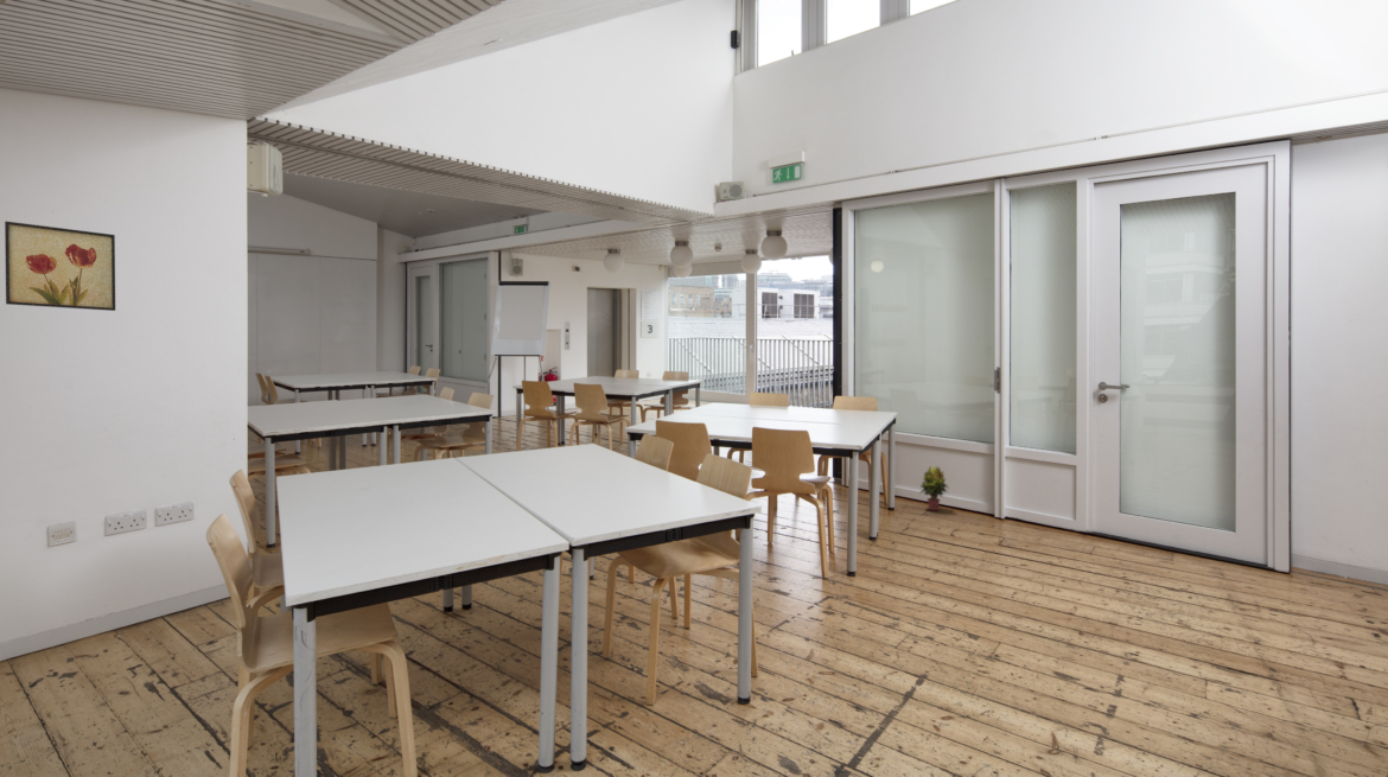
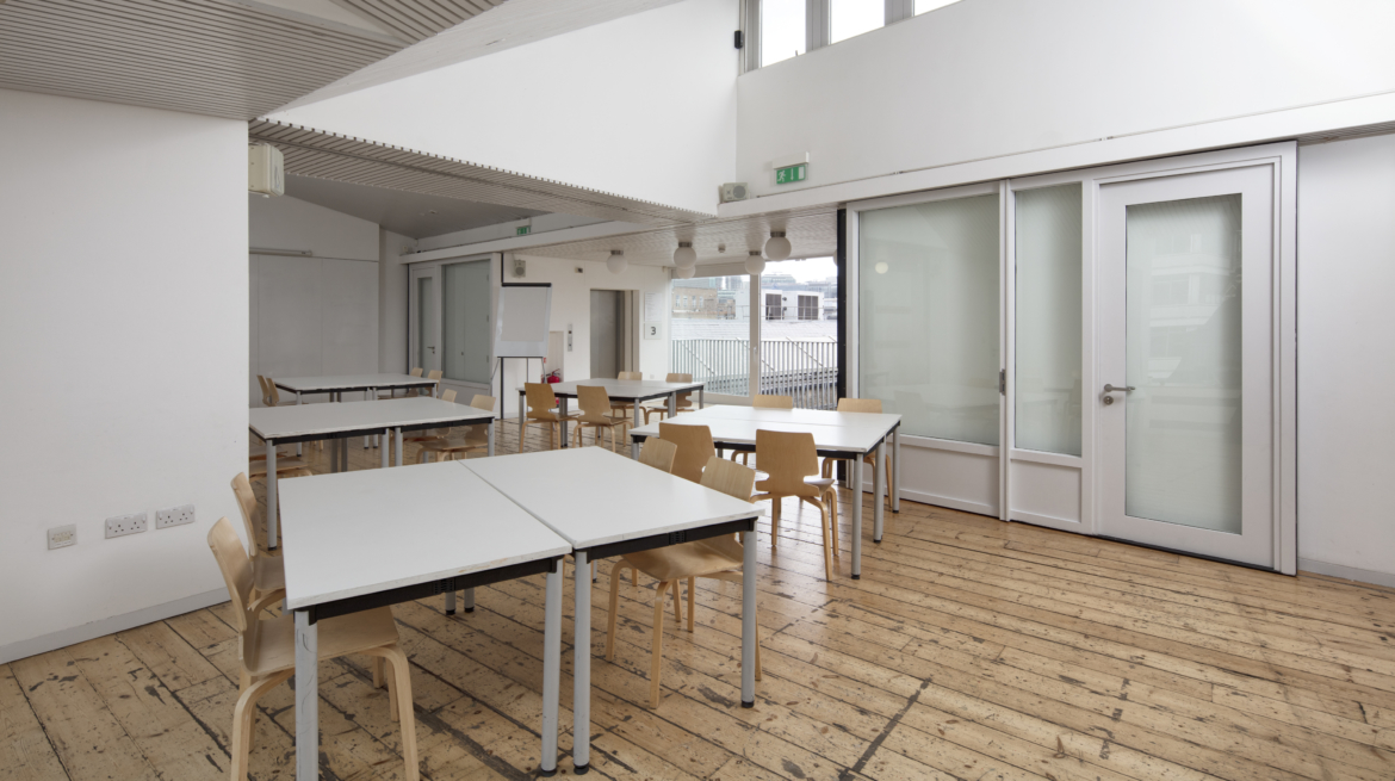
- wall art [4,219,116,312]
- potted plant [918,465,950,511]
